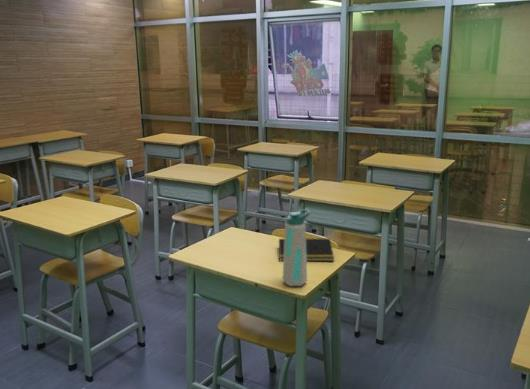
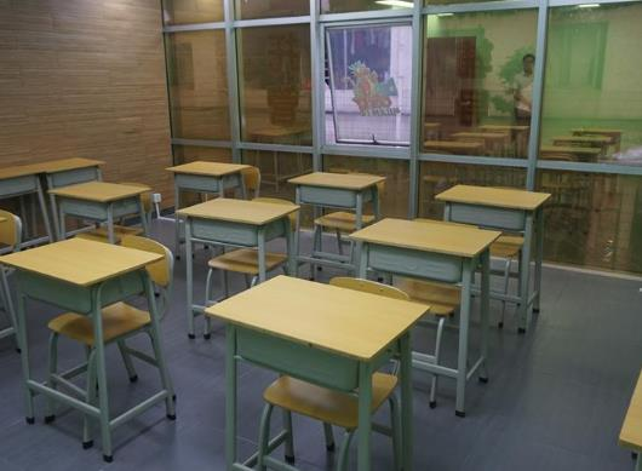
- notepad [277,238,335,262]
- water bottle [282,208,312,287]
